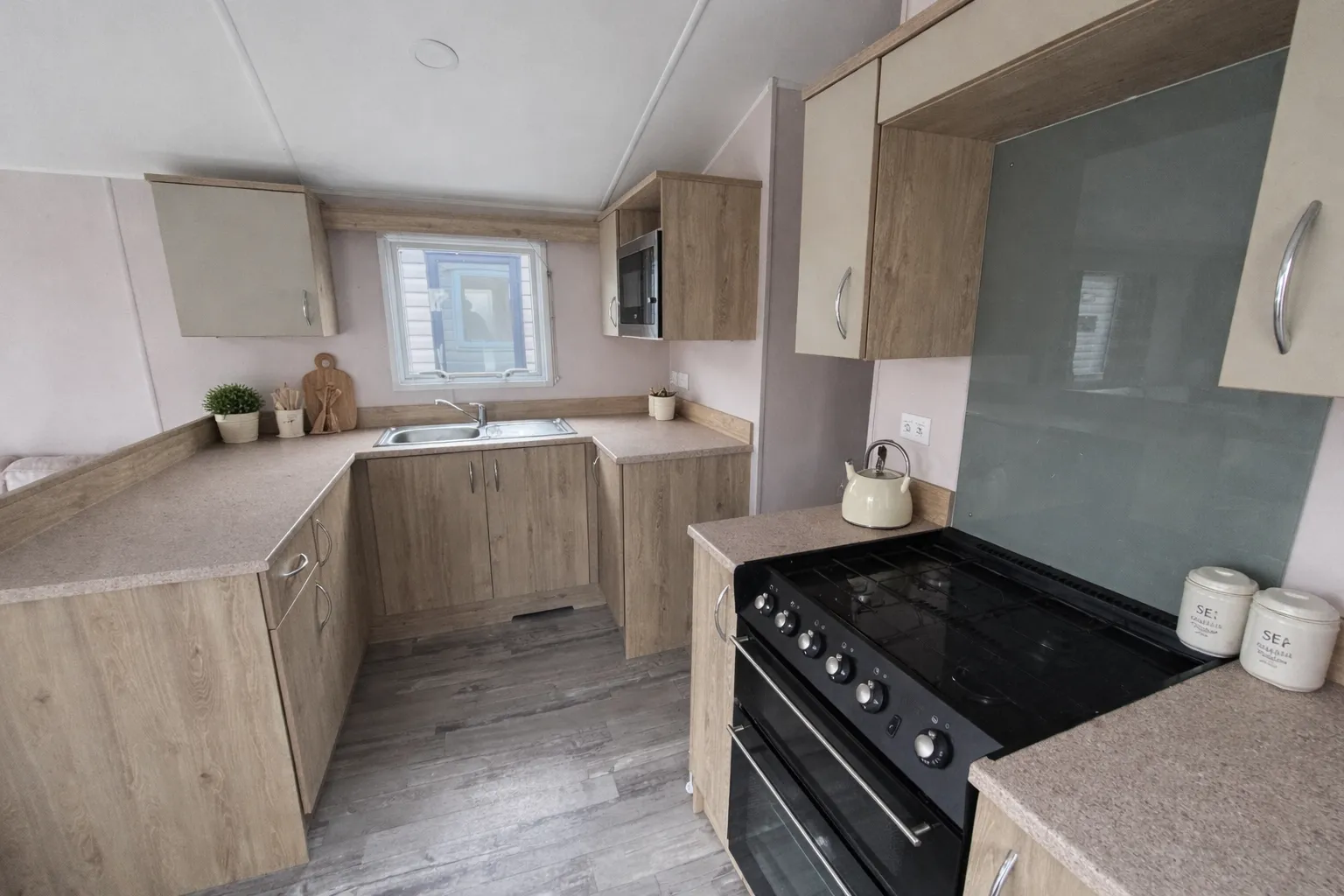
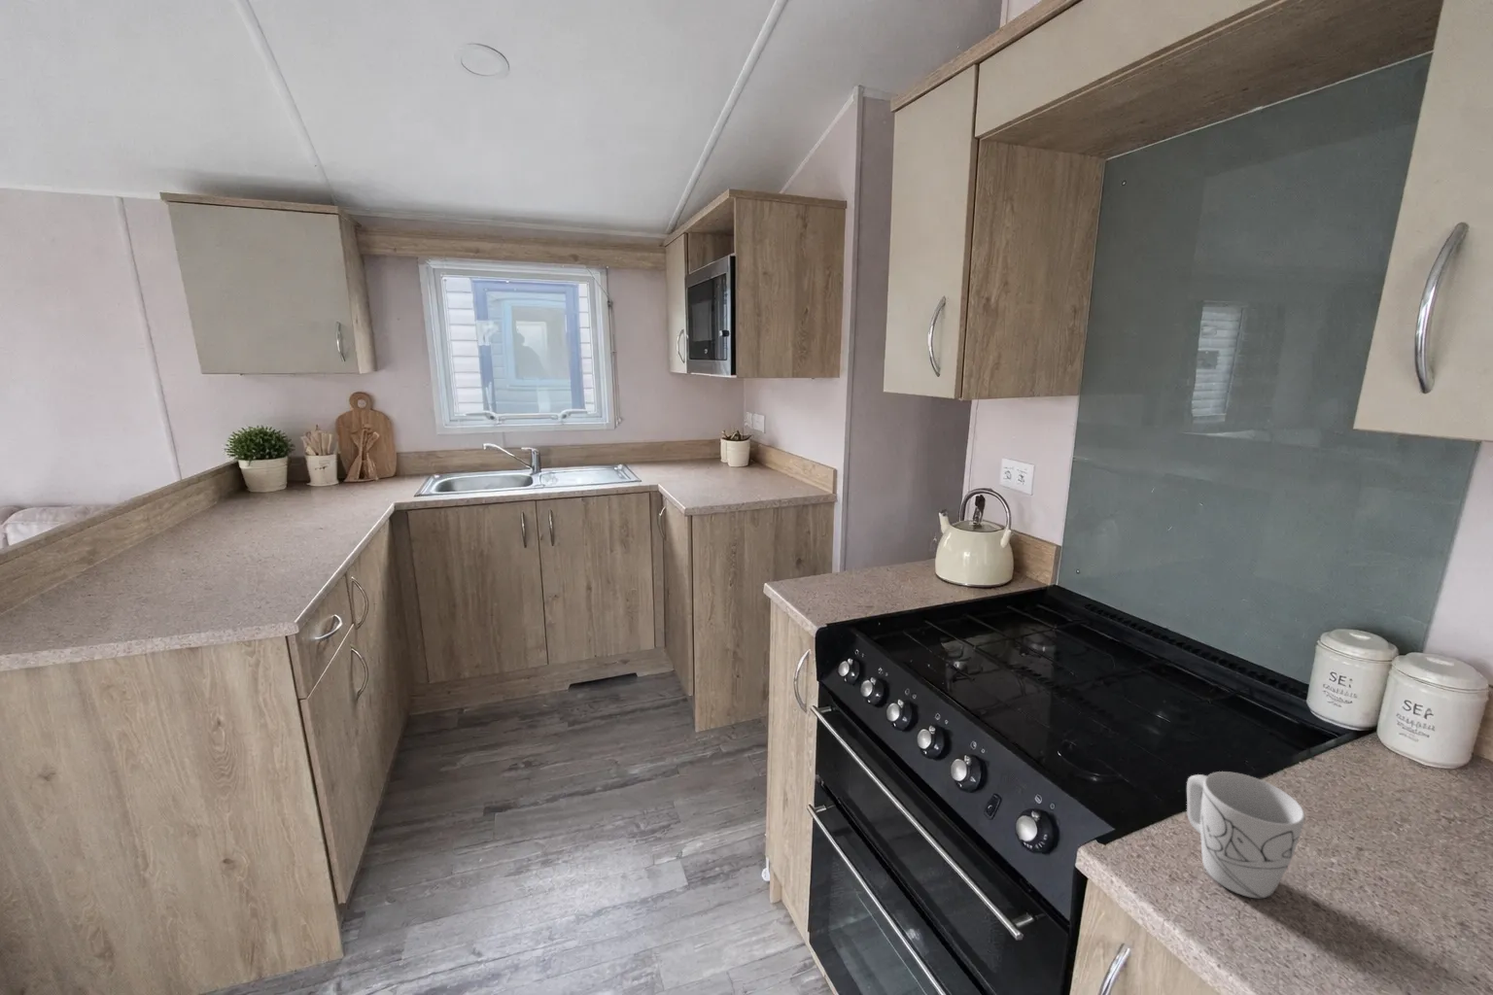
+ mug [1186,771,1305,898]
